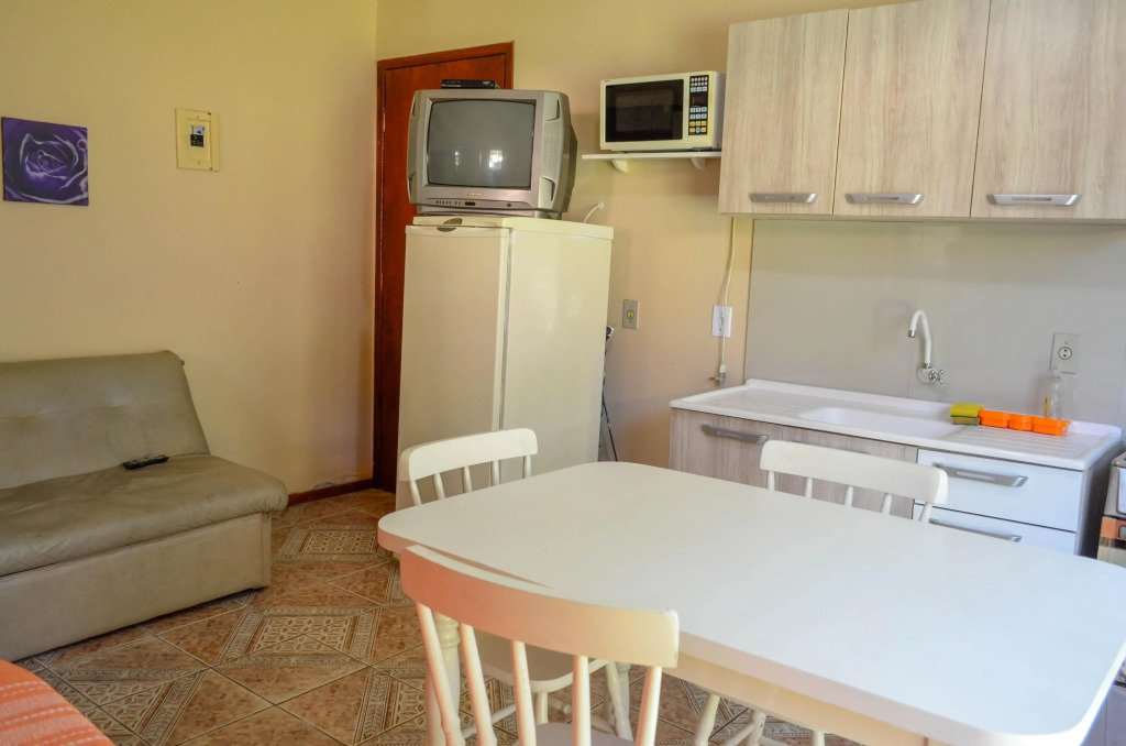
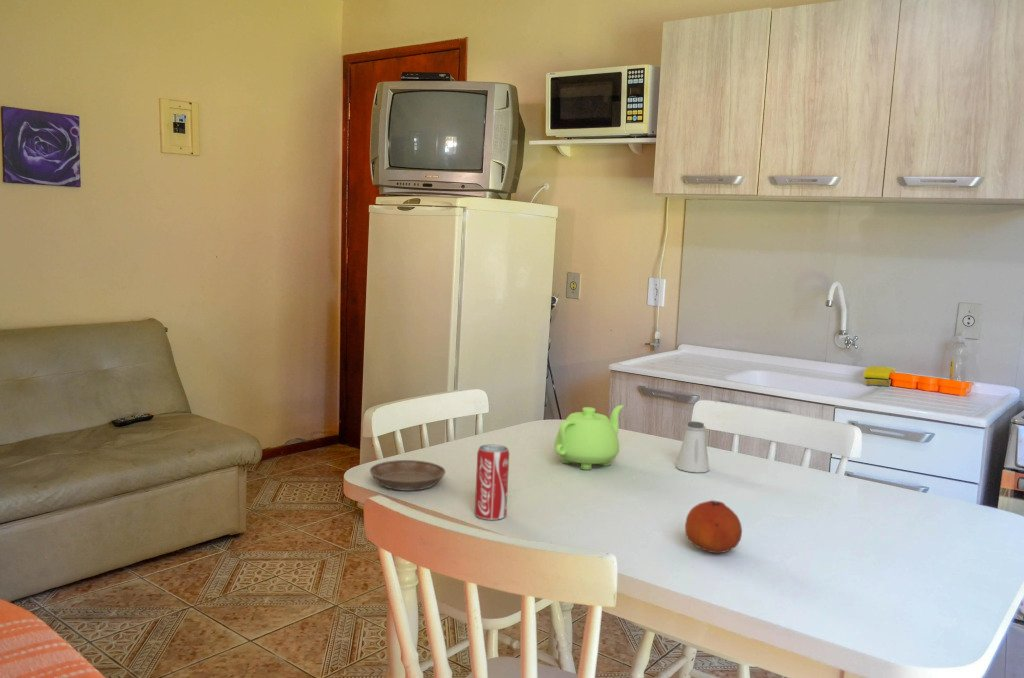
+ fruit [684,499,743,554]
+ saltshaker [675,420,710,473]
+ saucer [369,459,446,492]
+ beverage can [474,444,510,521]
+ teapot [553,404,625,471]
